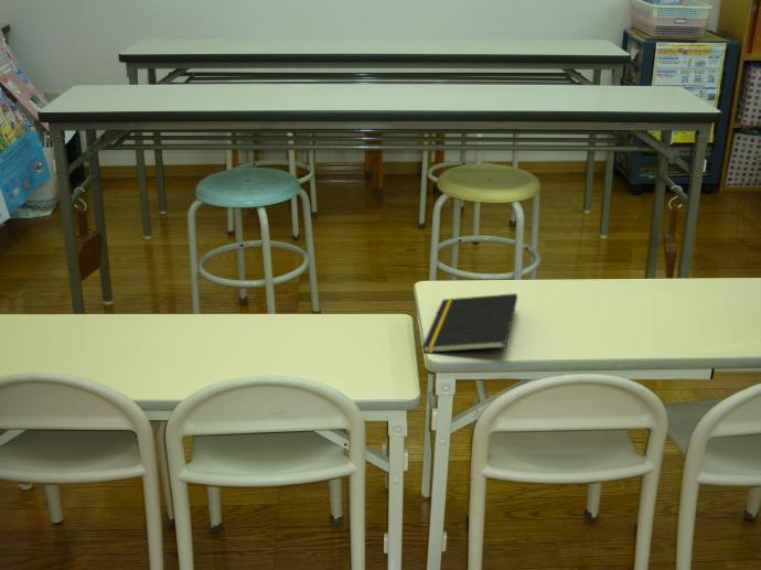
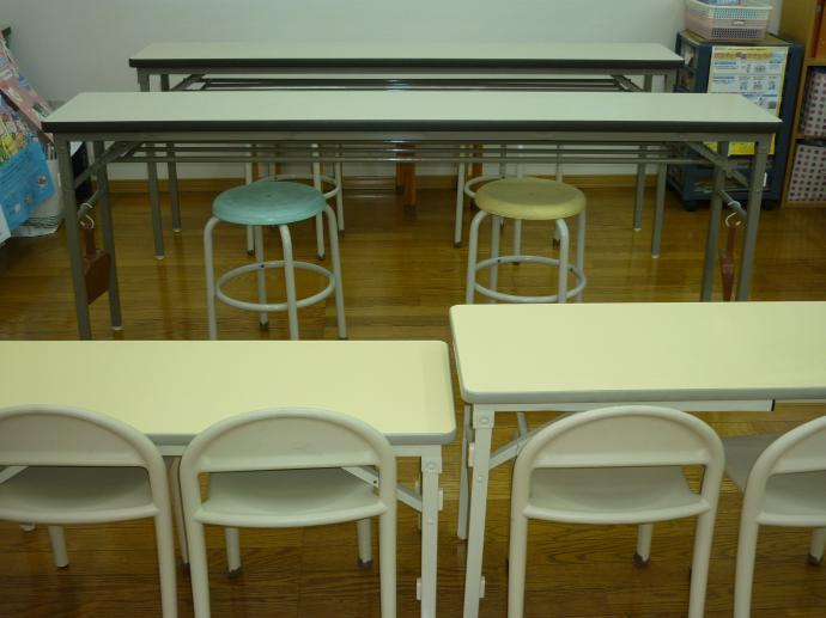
- notepad [421,292,518,354]
